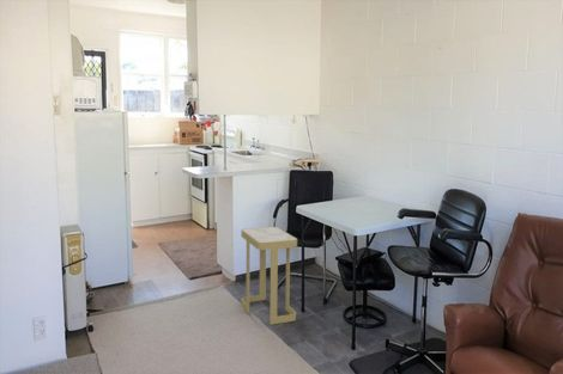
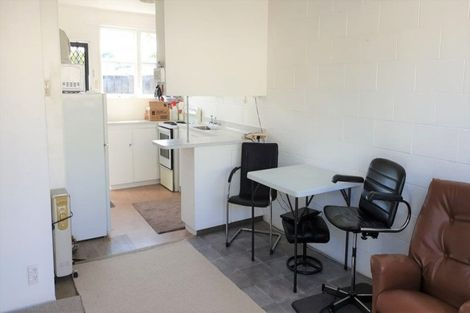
- side table [241,226,298,326]
